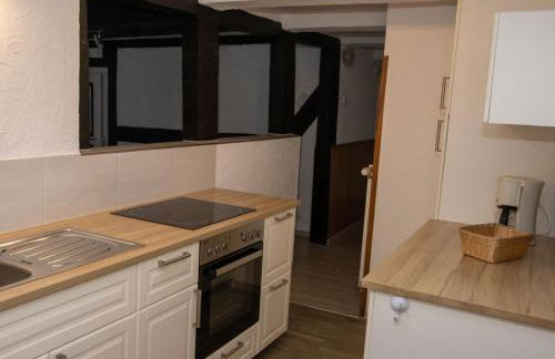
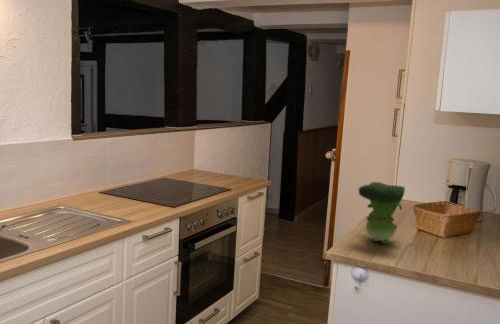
+ toy figurine [358,181,406,245]
